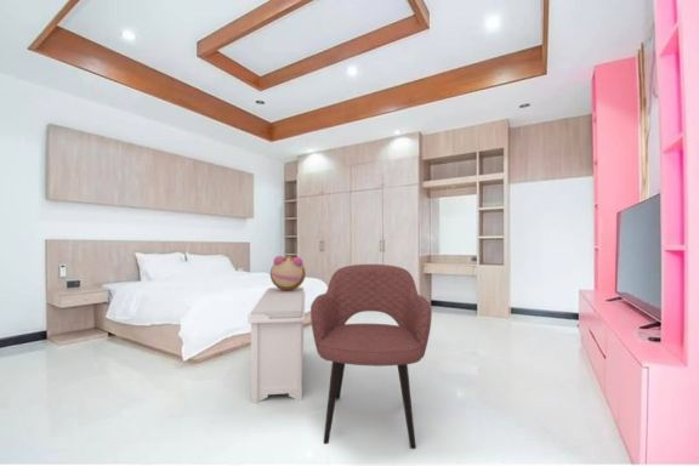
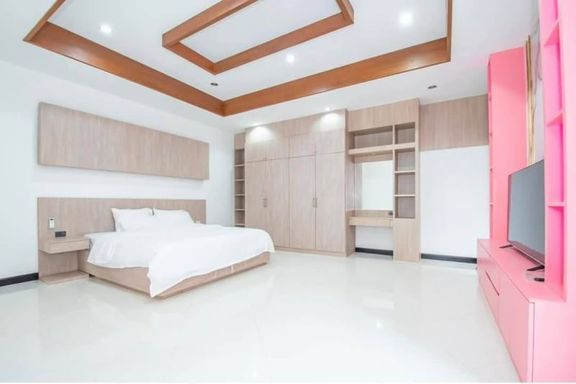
- plush toy [269,254,307,290]
- bench [246,286,307,404]
- armchair [309,263,433,450]
